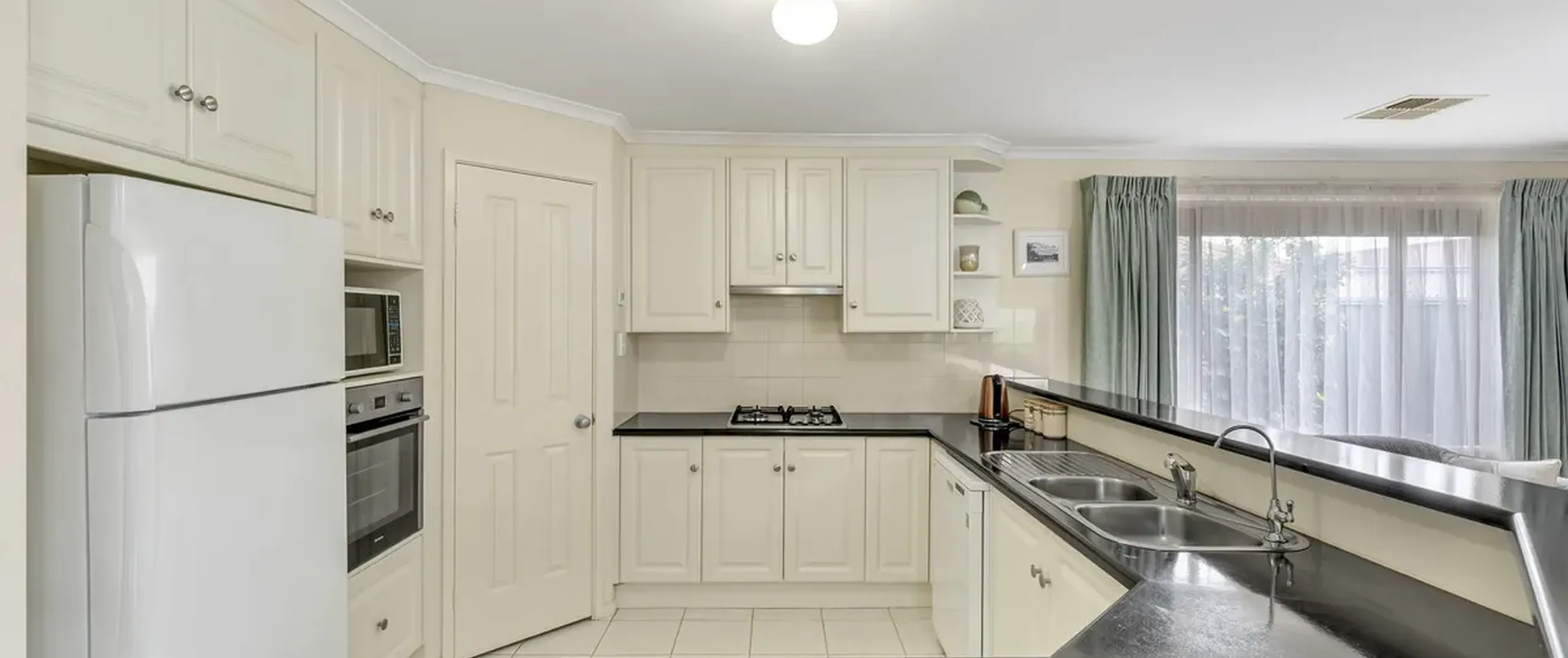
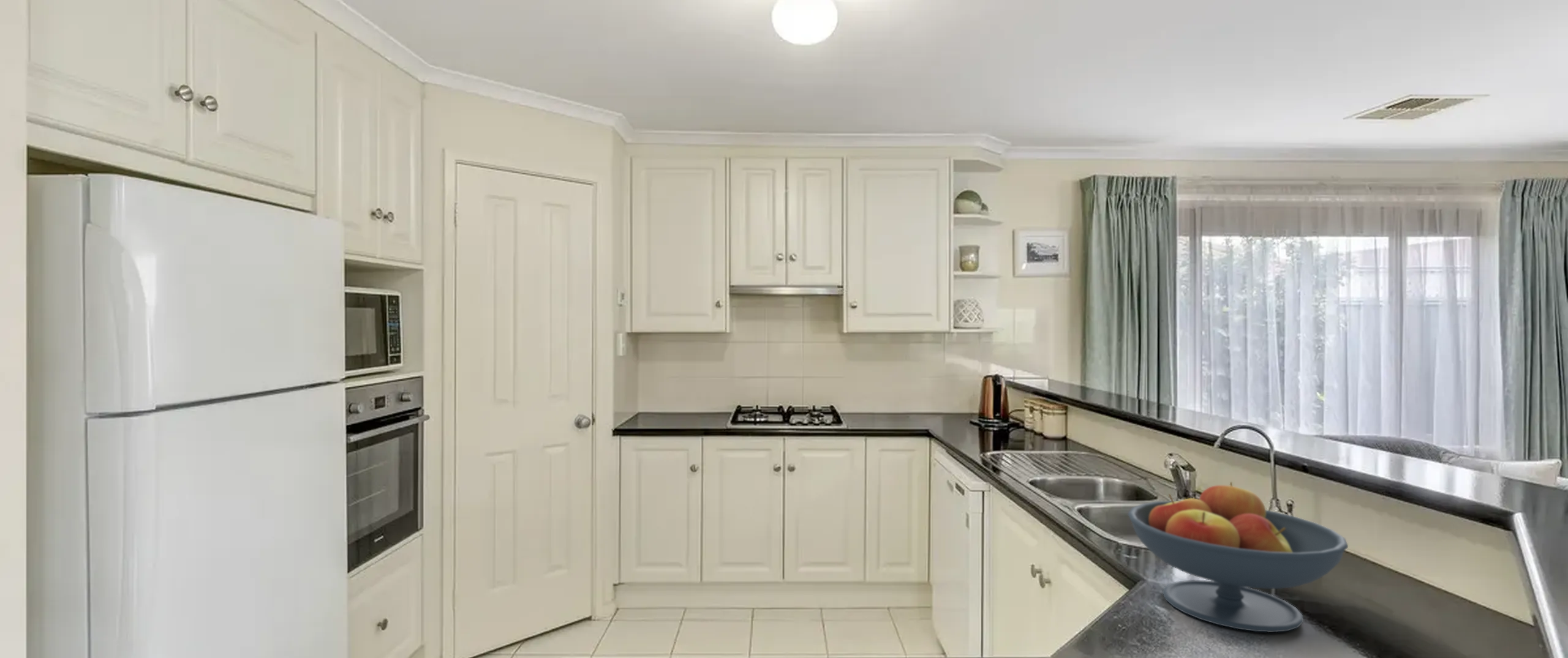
+ fruit bowl [1127,482,1349,633]
